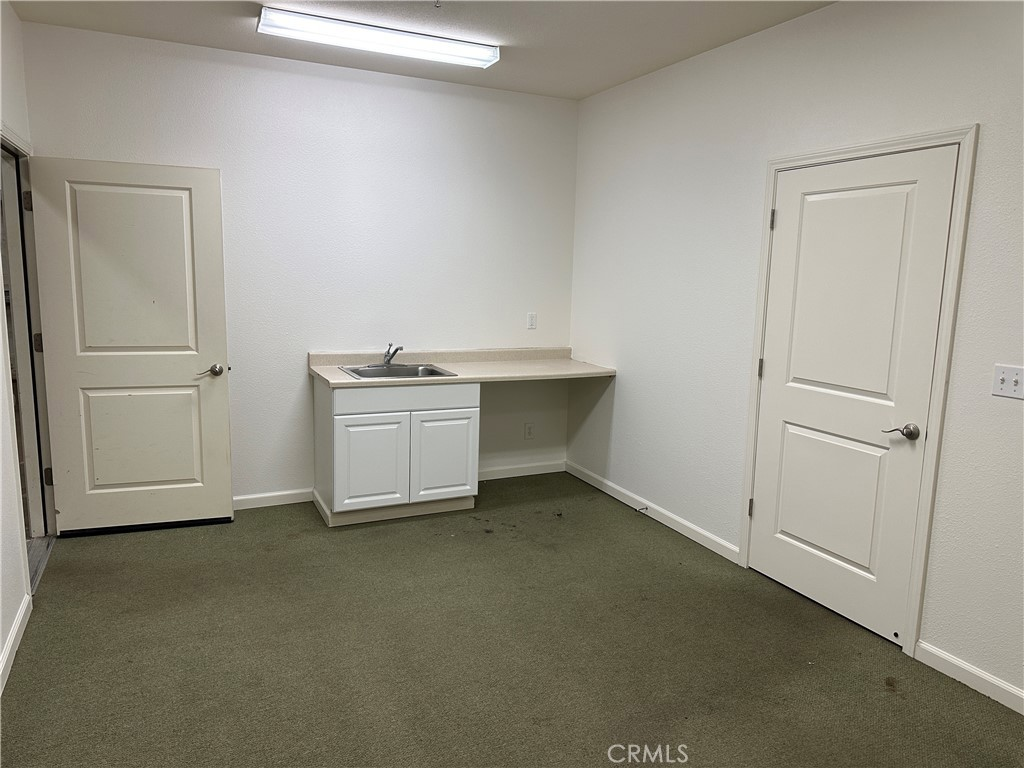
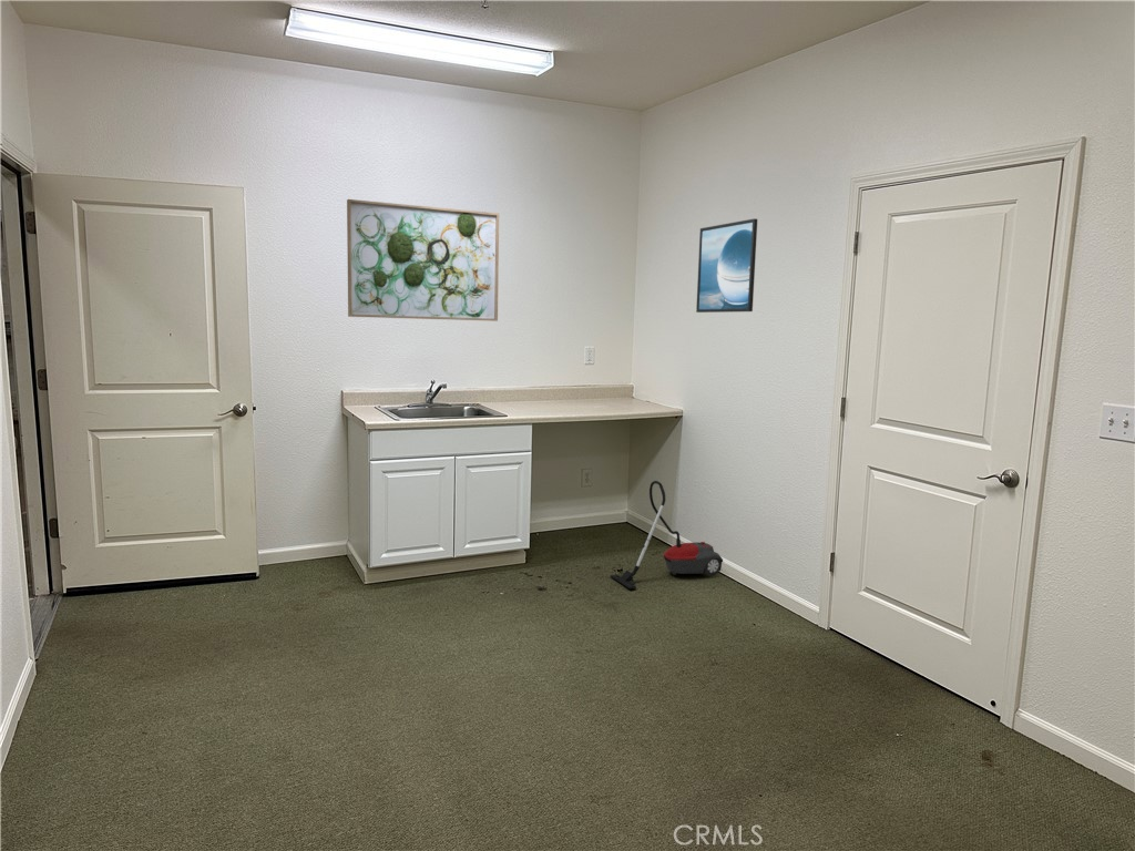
+ vacuum cleaner [610,480,724,589]
+ wall art [346,198,500,322]
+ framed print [695,217,758,314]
